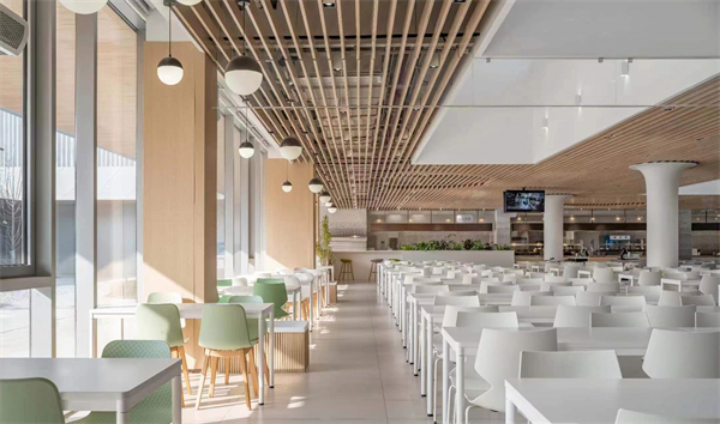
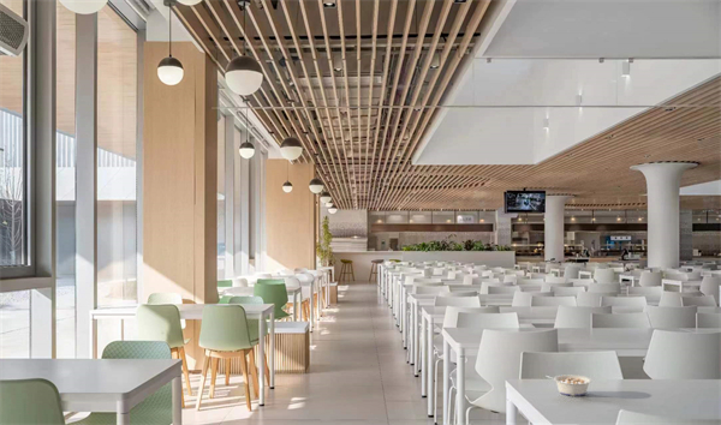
+ legume [544,373,592,397]
